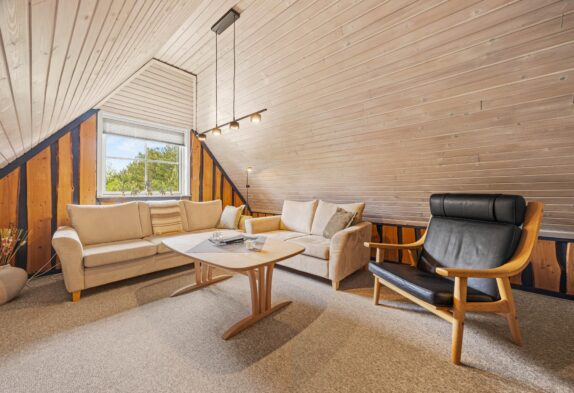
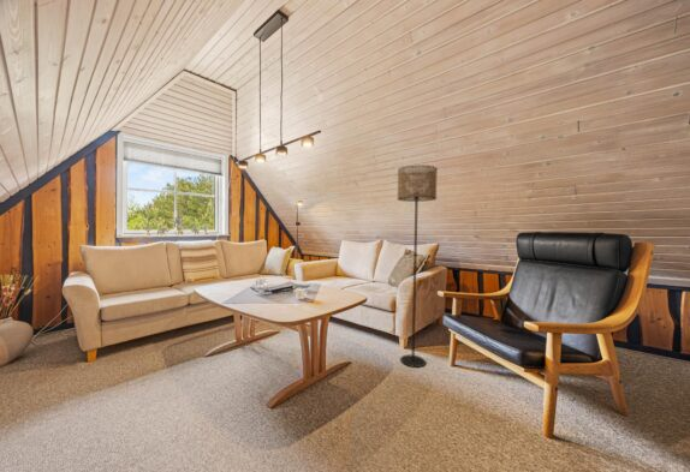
+ floor lamp [397,165,439,369]
